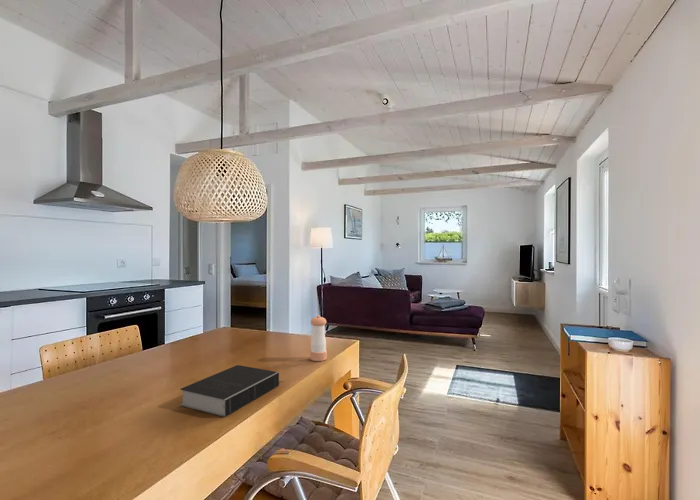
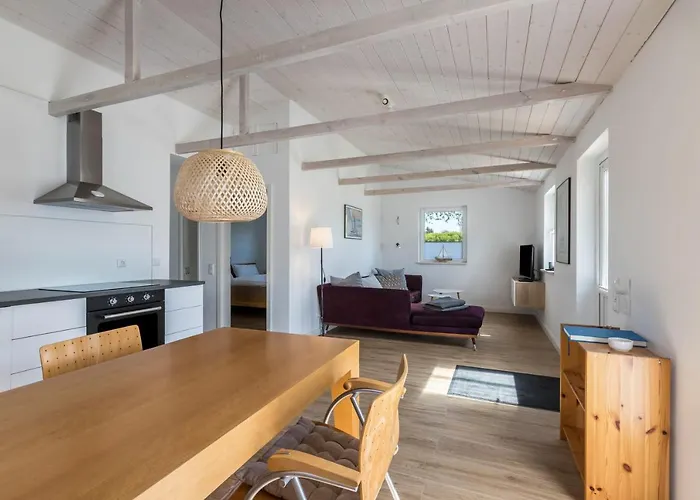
- pepper shaker [309,315,328,362]
- book [179,364,284,418]
